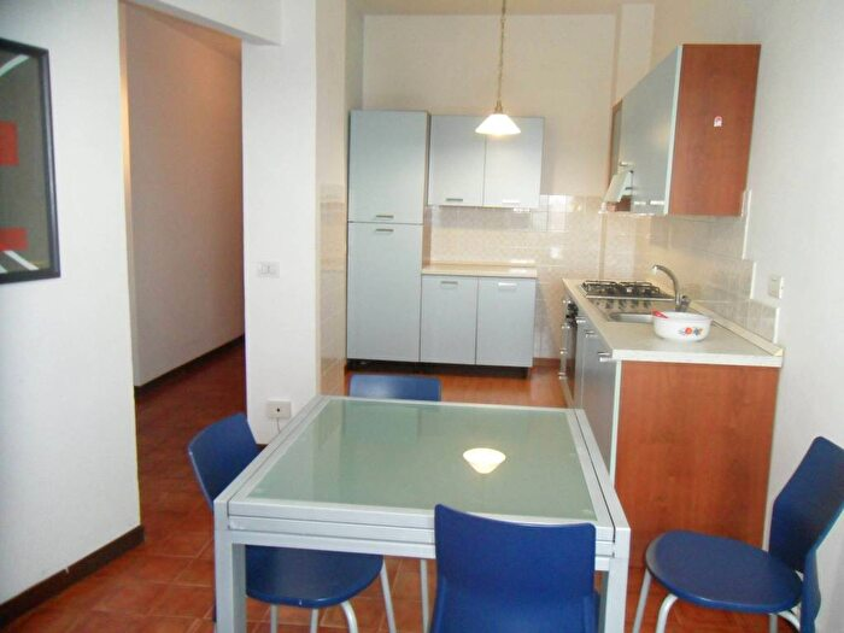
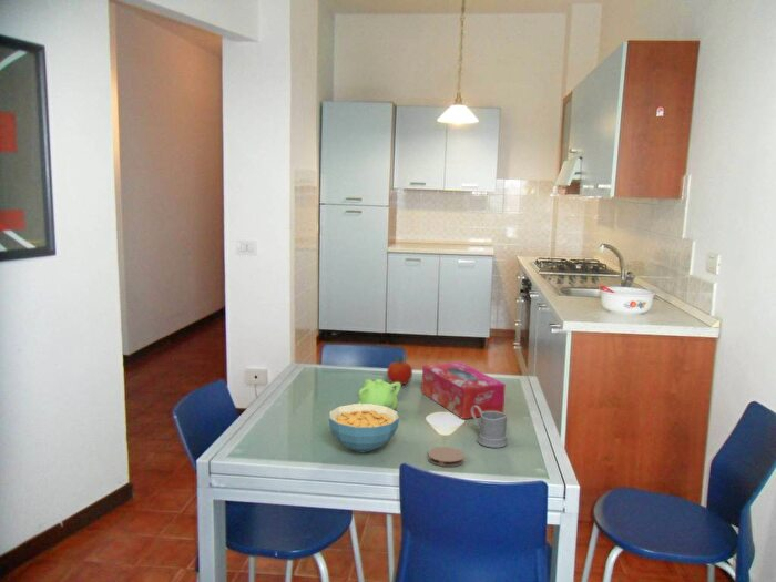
+ coaster [427,446,466,468]
+ fruit [386,356,413,386]
+ tissue box [420,360,507,420]
+ cereal bowl [328,402,400,453]
+ mug [471,406,509,449]
+ teapot [357,378,402,410]
